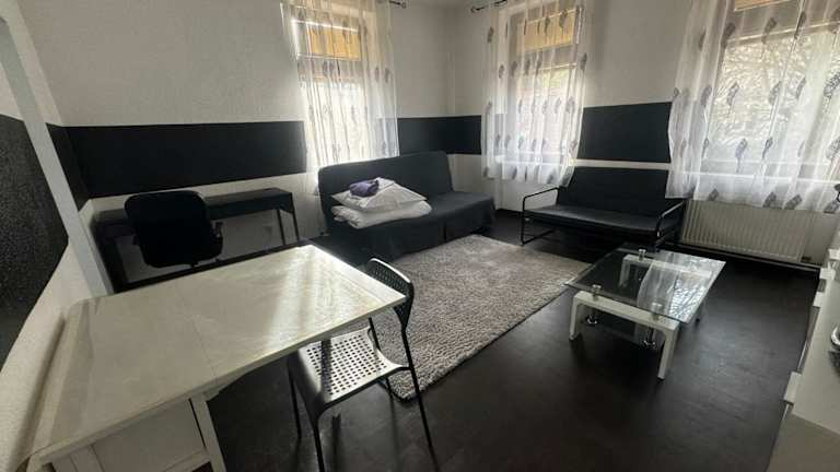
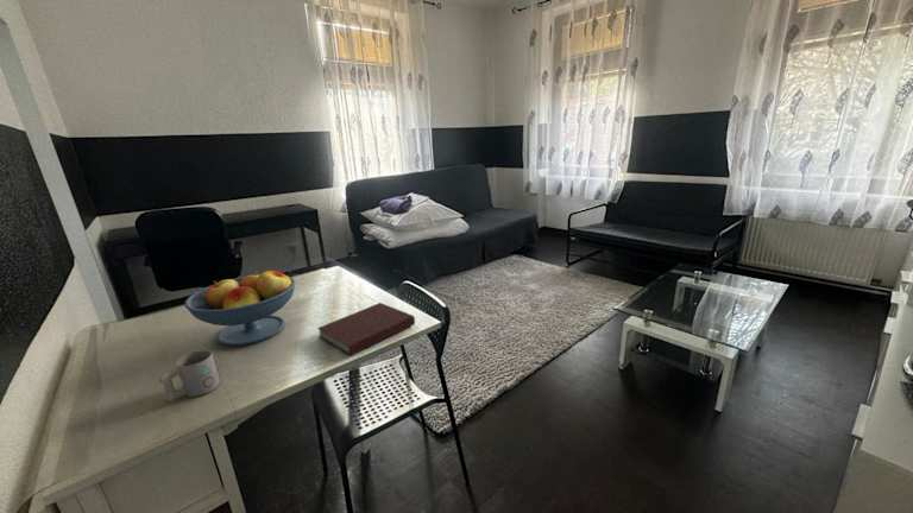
+ mug [158,349,221,403]
+ fruit bowl [183,270,297,347]
+ notebook [316,302,416,356]
